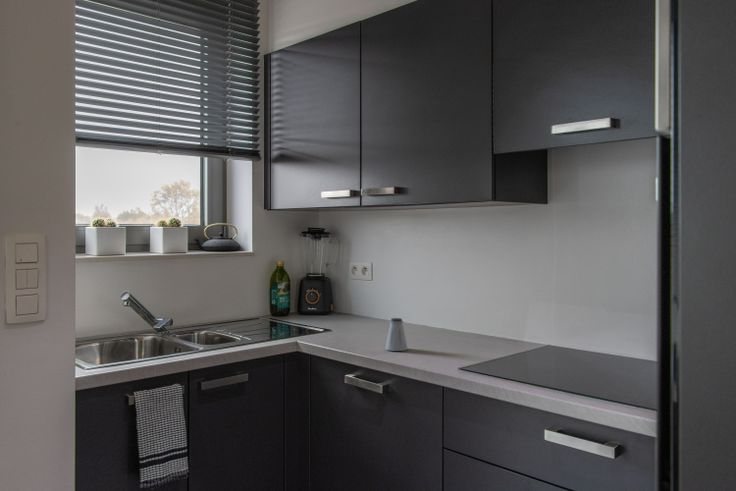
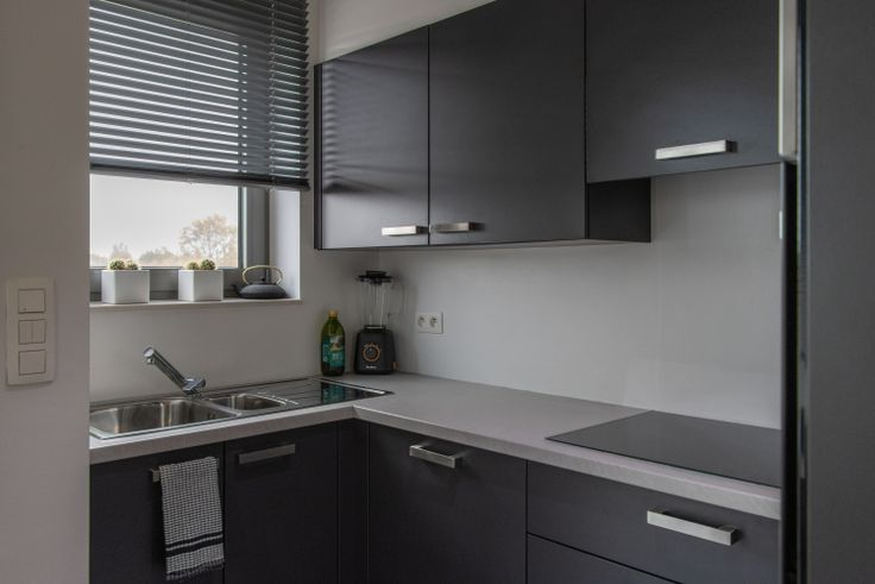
- saltshaker [384,317,409,352]
